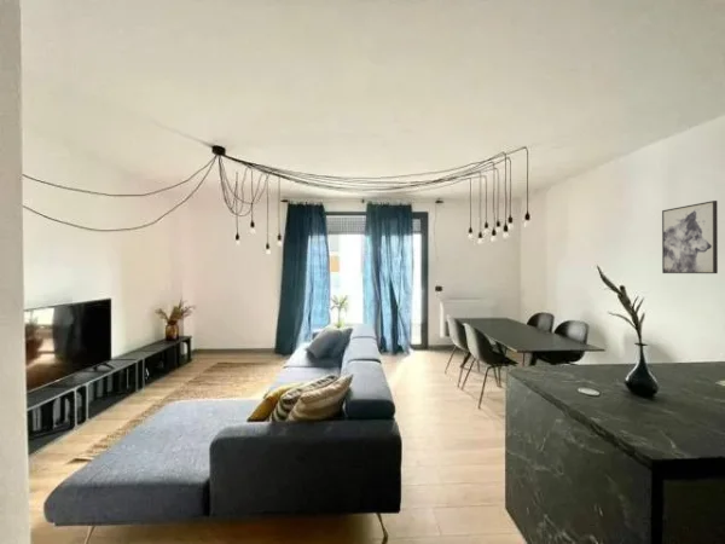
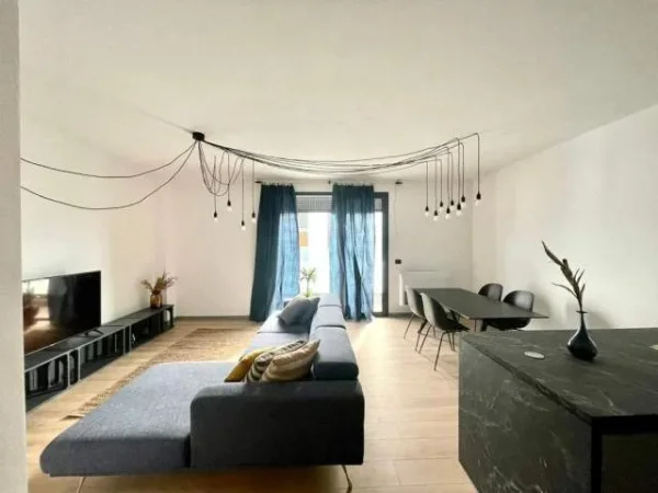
- wall art [661,199,719,274]
